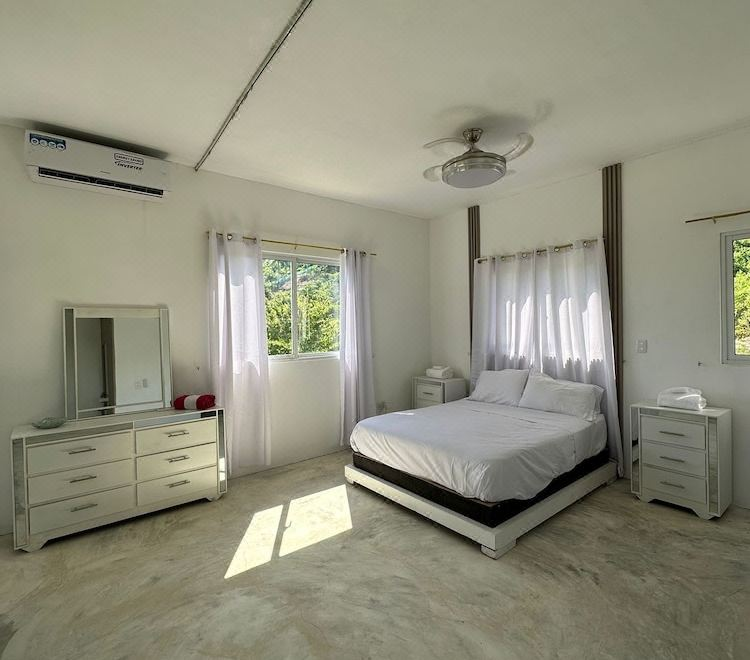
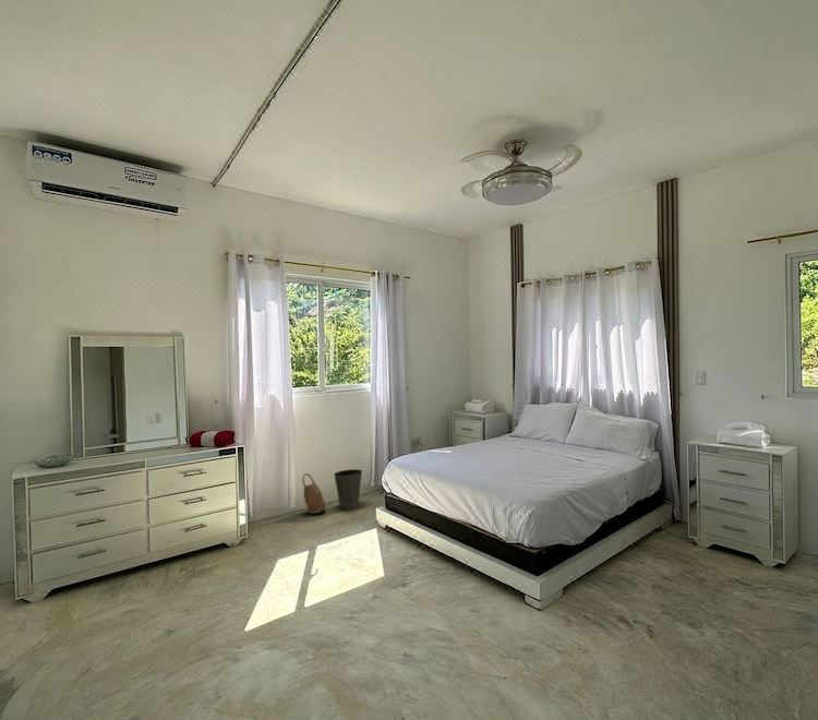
+ waste basket [333,468,363,509]
+ basket [301,472,327,515]
